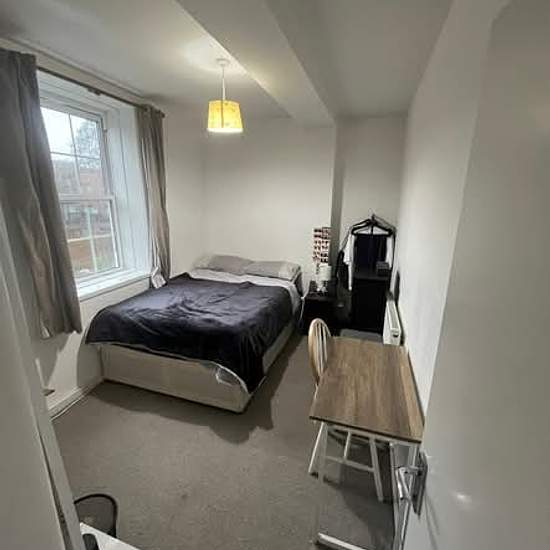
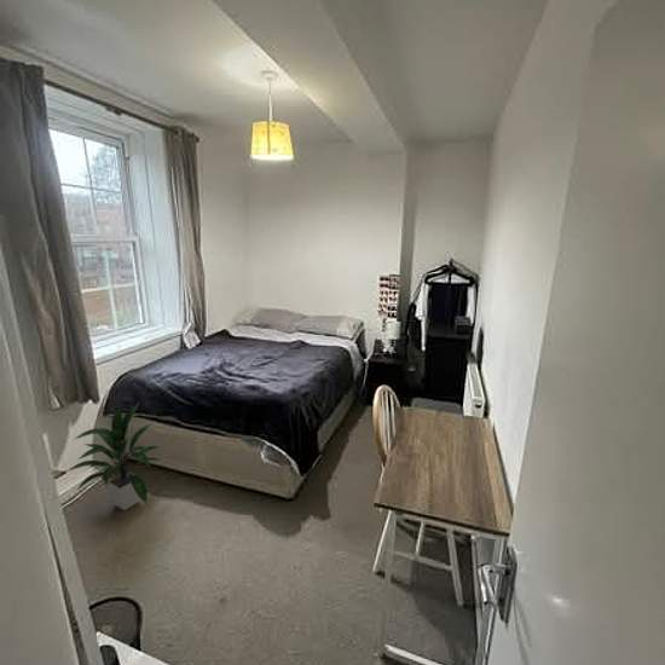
+ indoor plant [65,401,162,511]
